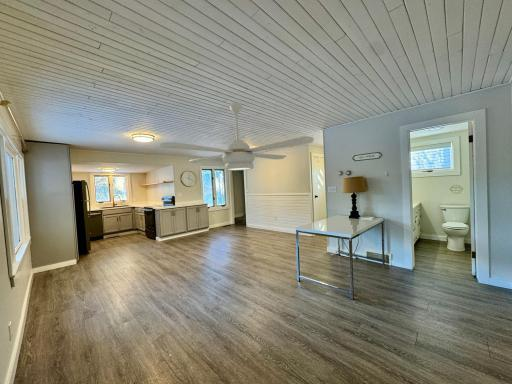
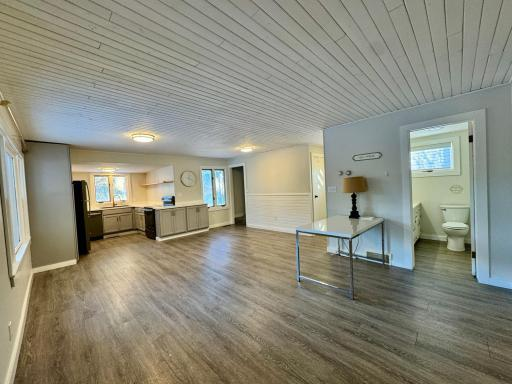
- ceiling fan [158,102,315,171]
